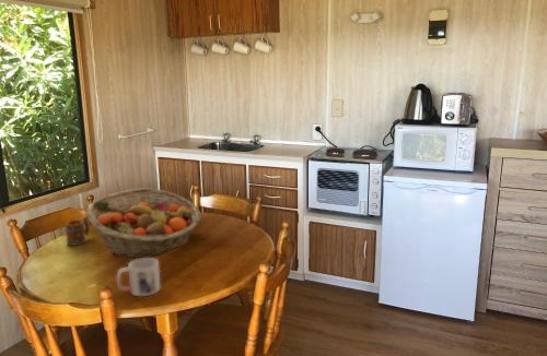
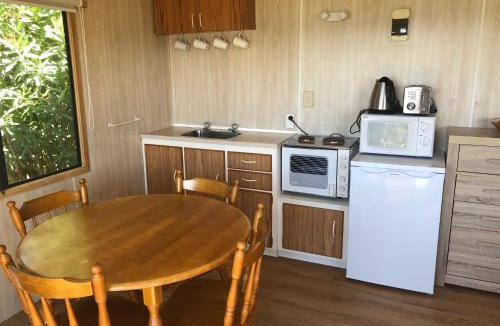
- fruit basket [85,188,202,259]
- mug [116,257,161,297]
- mug [63,215,91,247]
